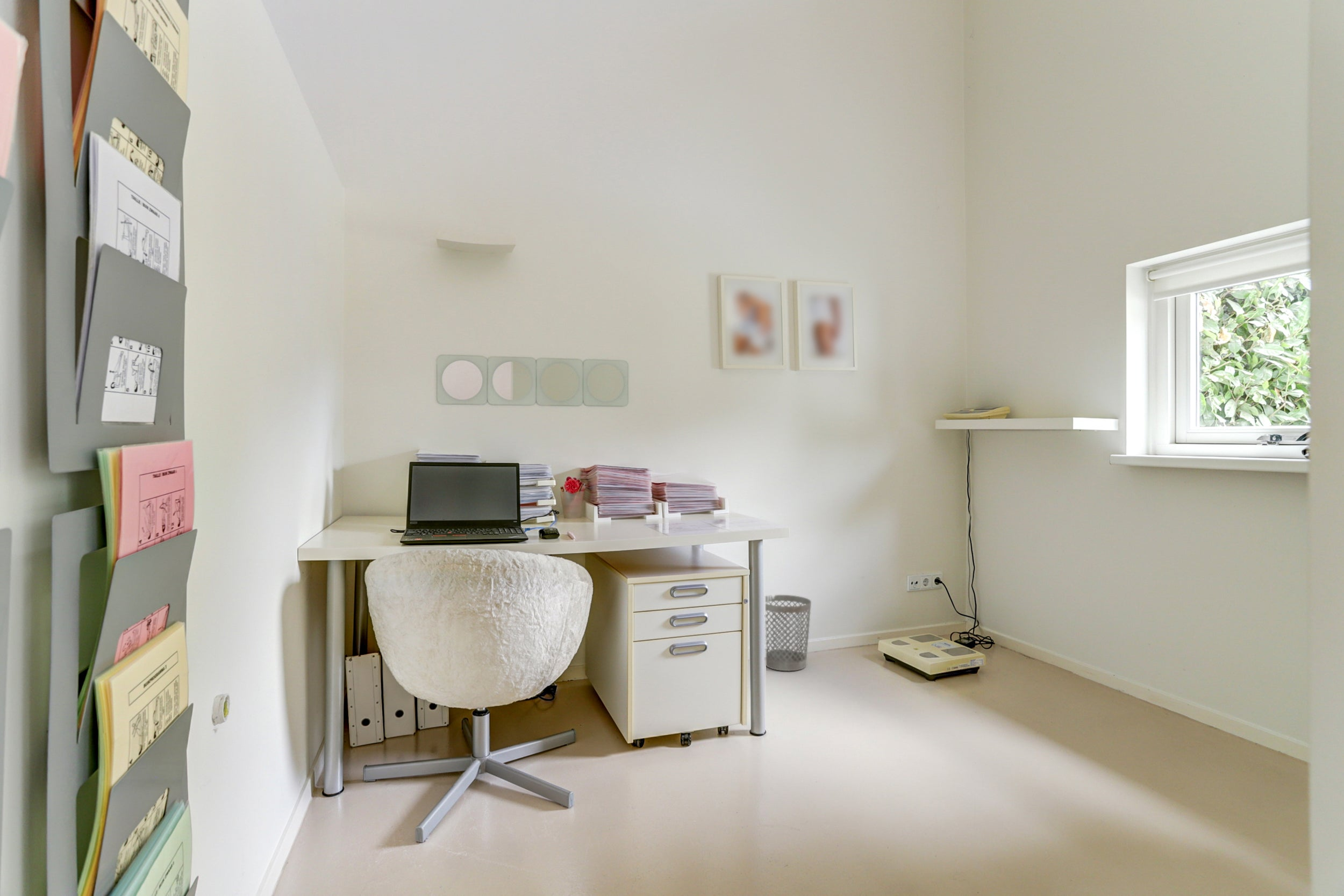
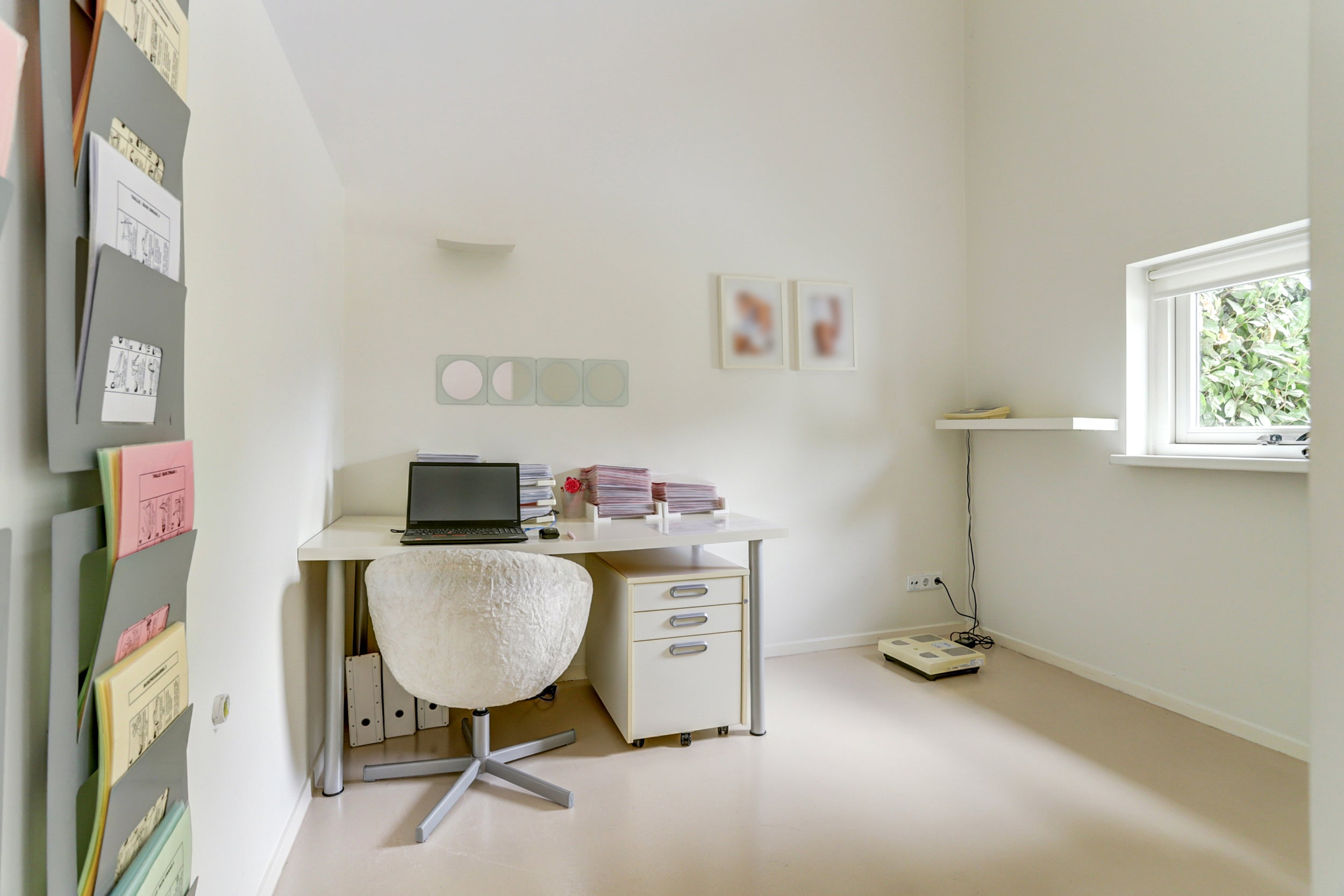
- wastebasket [765,594,812,671]
